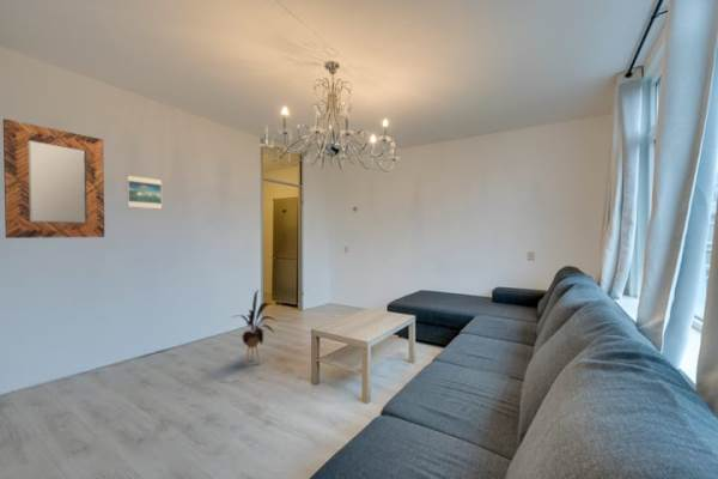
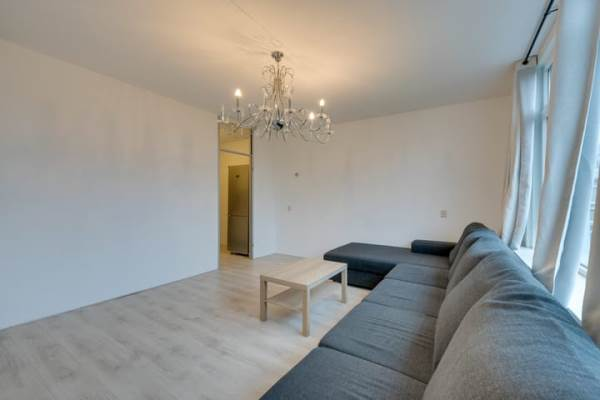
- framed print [126,175,163,210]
- home mirror [2,117,105,240]
- house plant [232,289,279,366]
